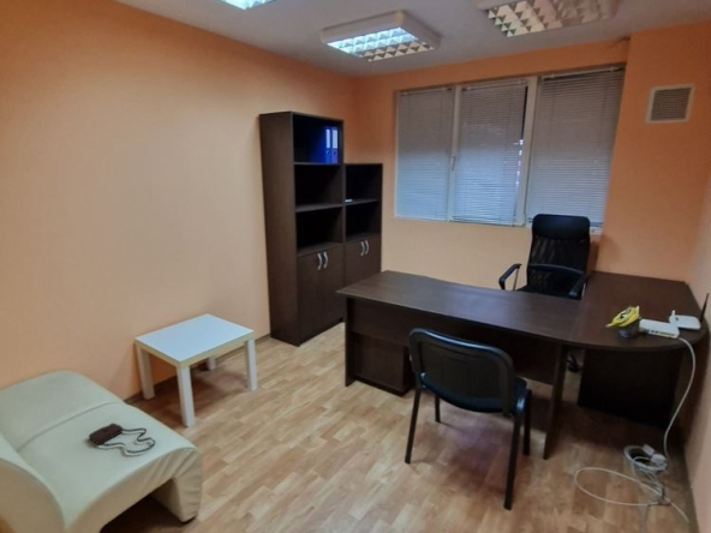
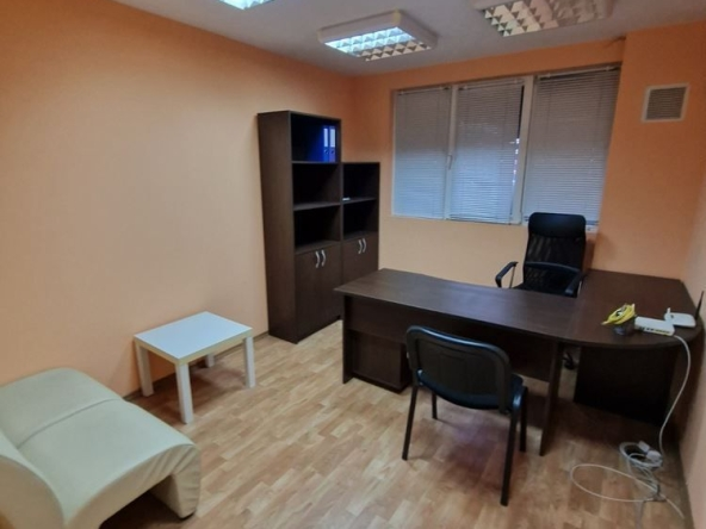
- shoulder bag [88,421,156,454]
